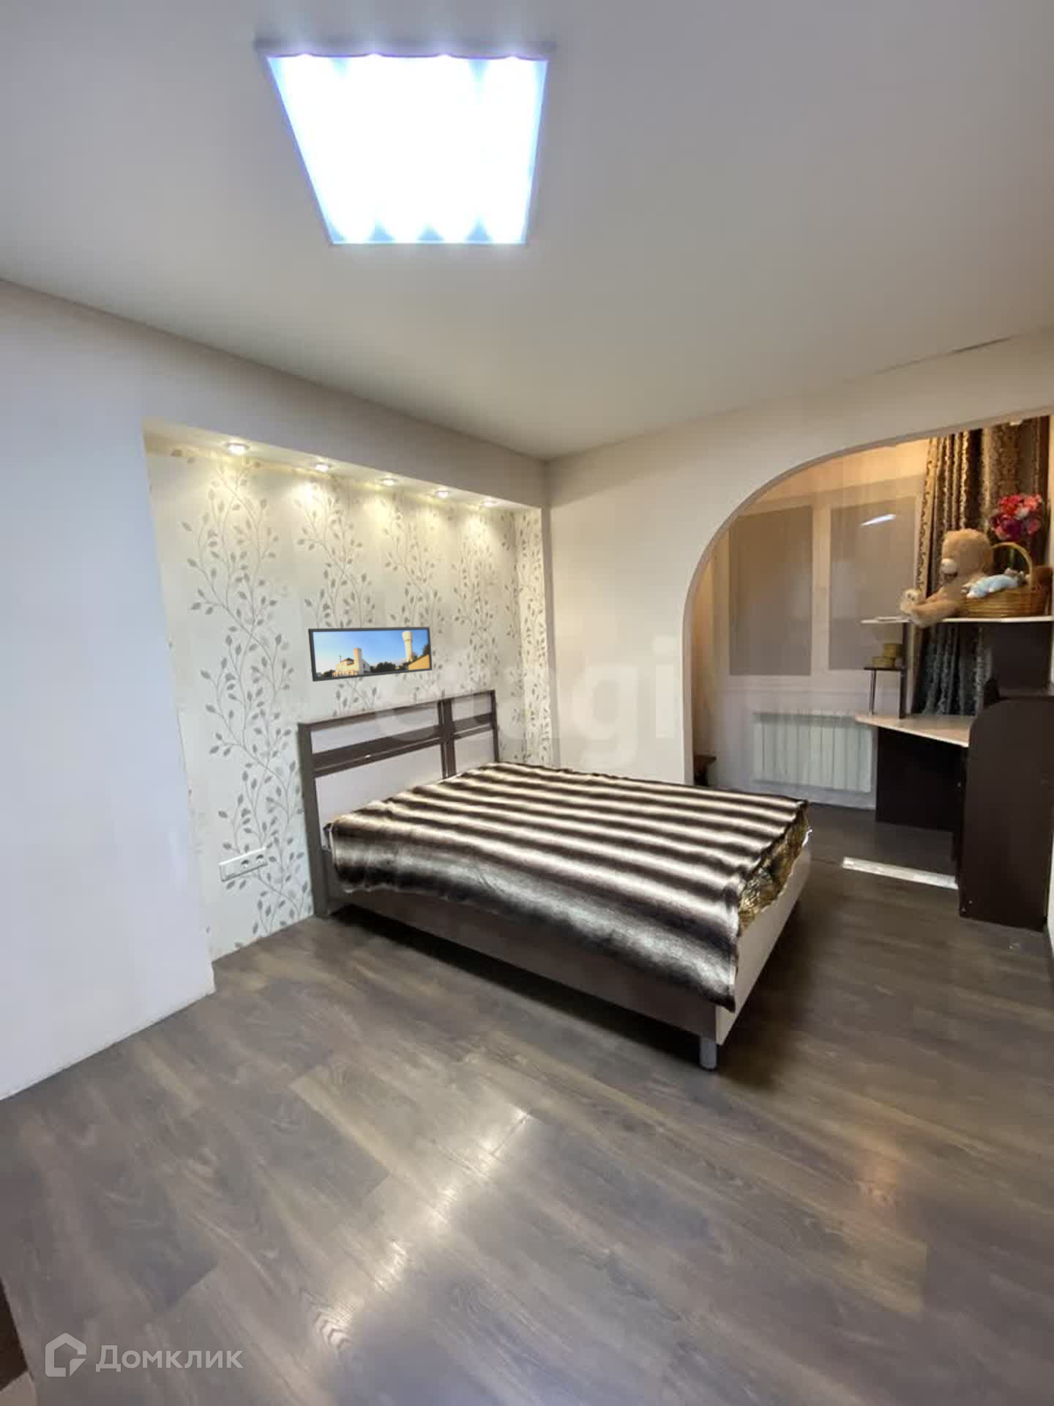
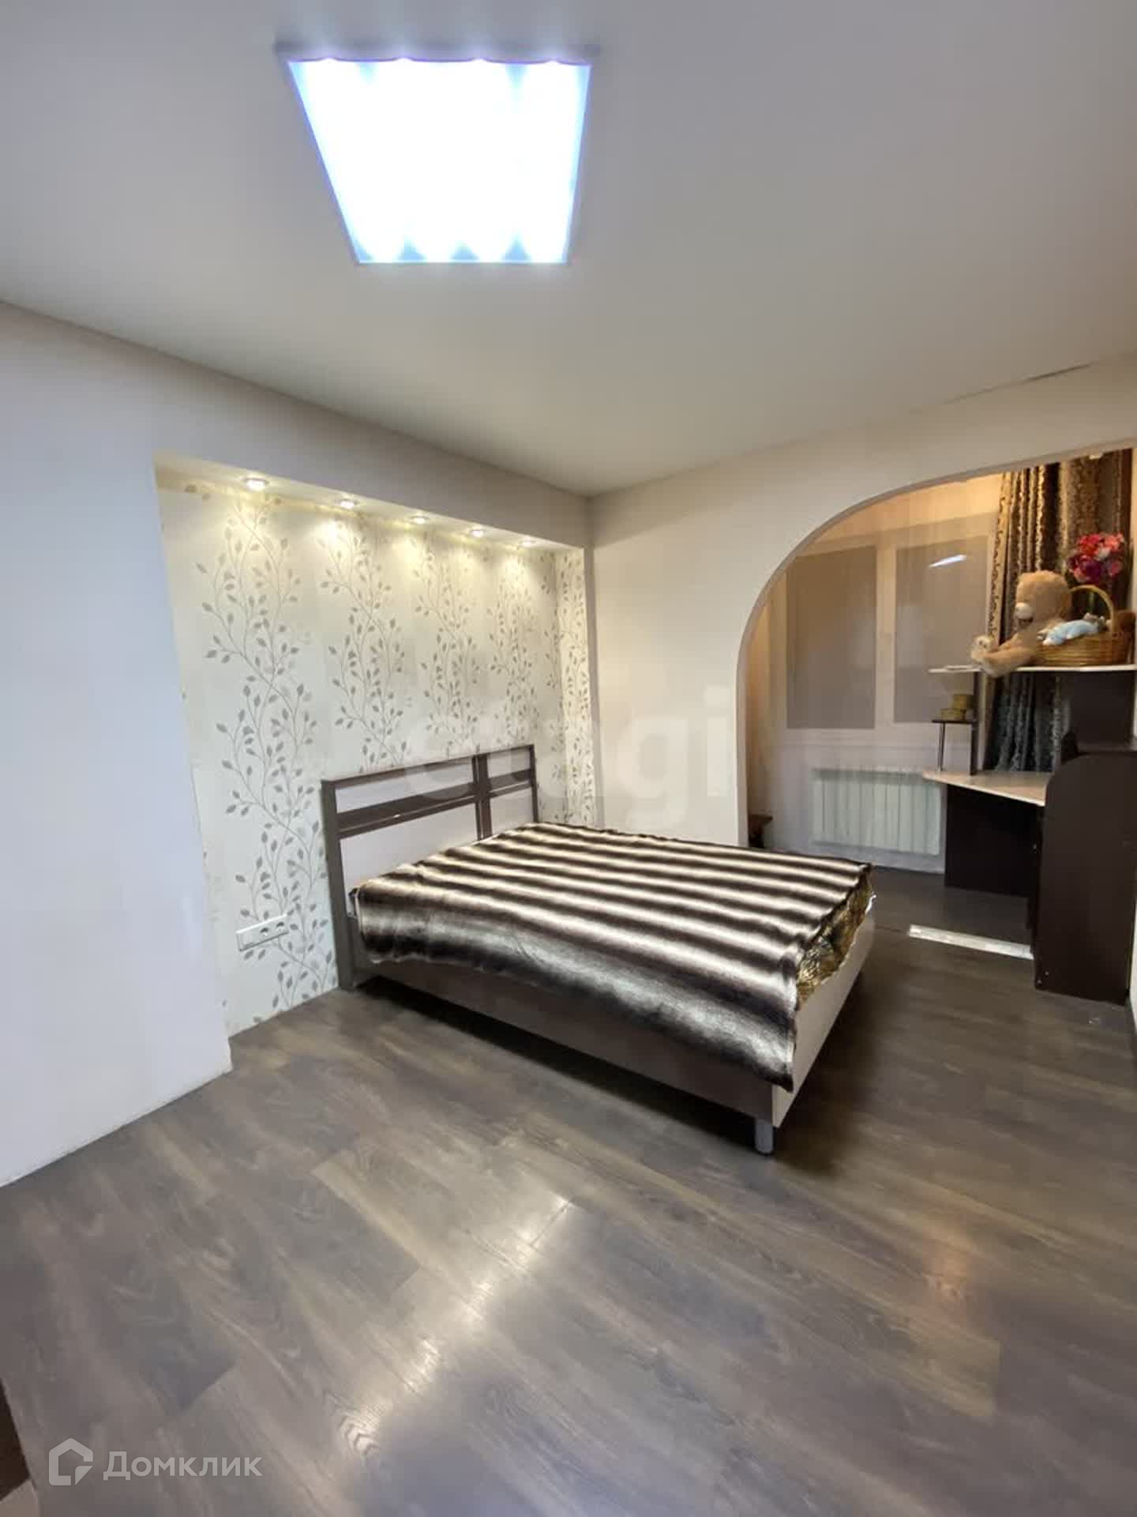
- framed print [308,627,433,682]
